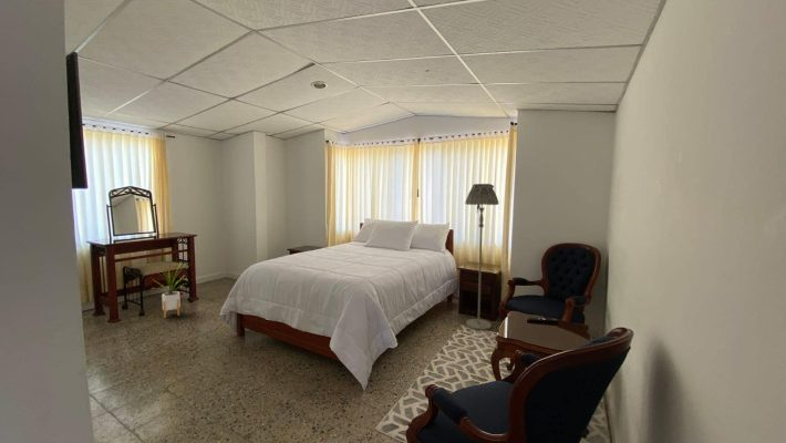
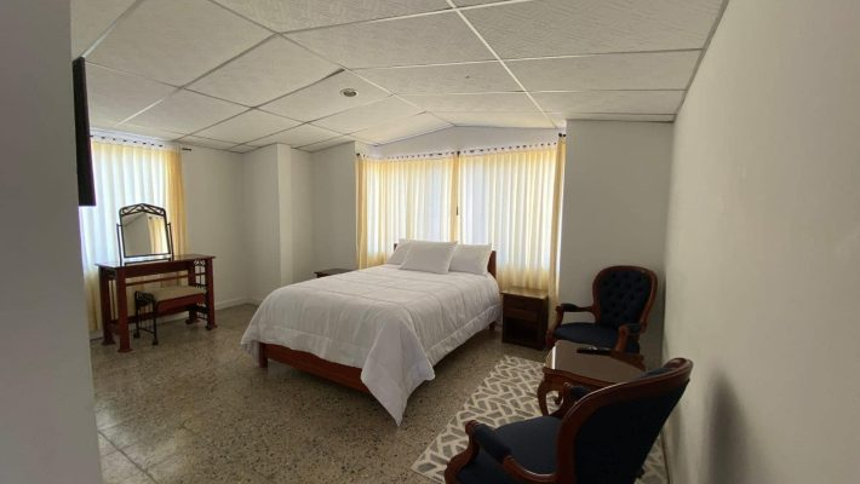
- floor lamp [464,183,499,331]
- house plant [149,257,189,319]
